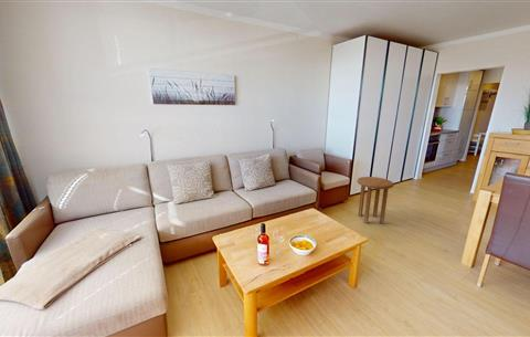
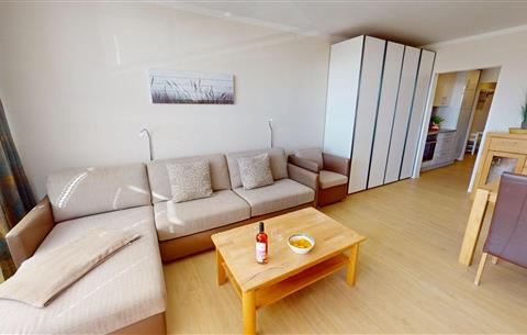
- side table [357,176,394,224]
